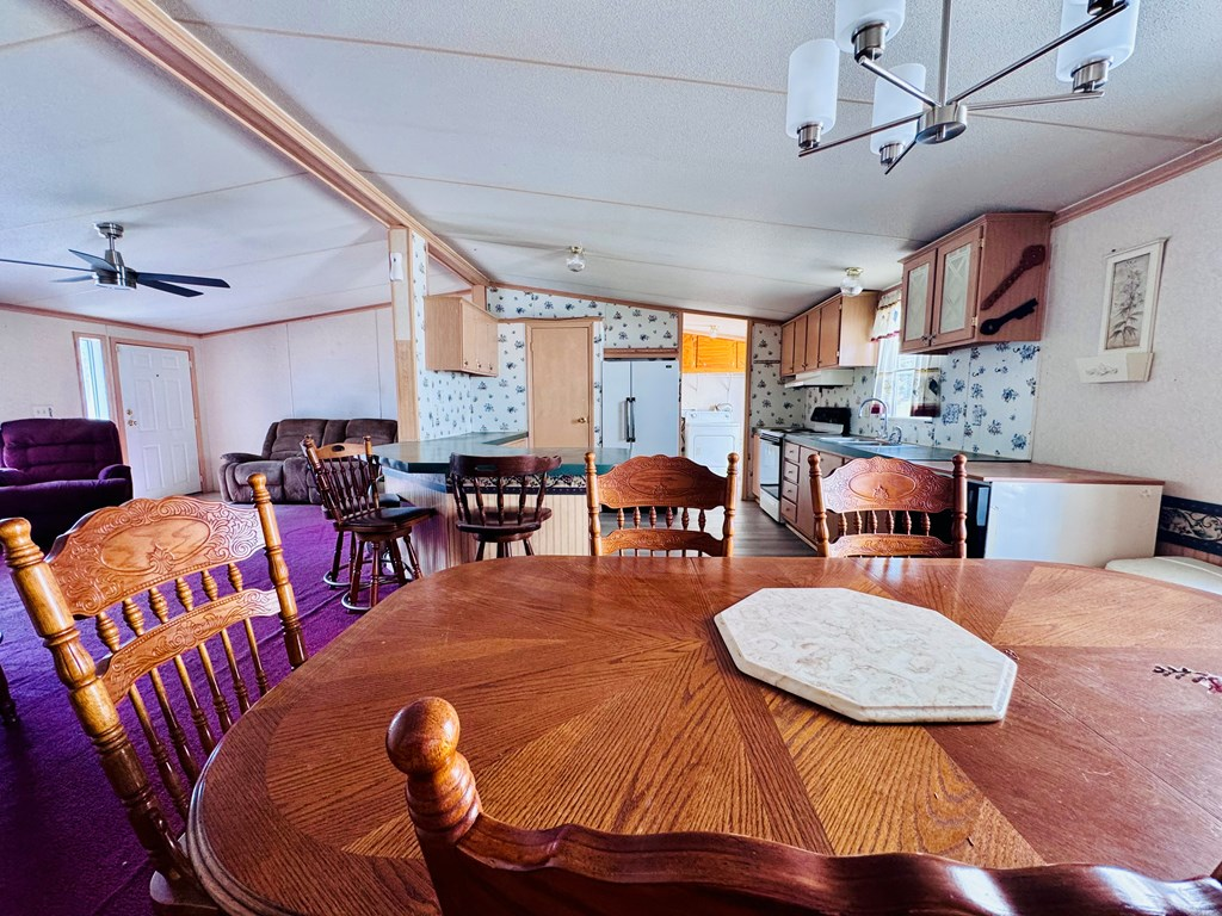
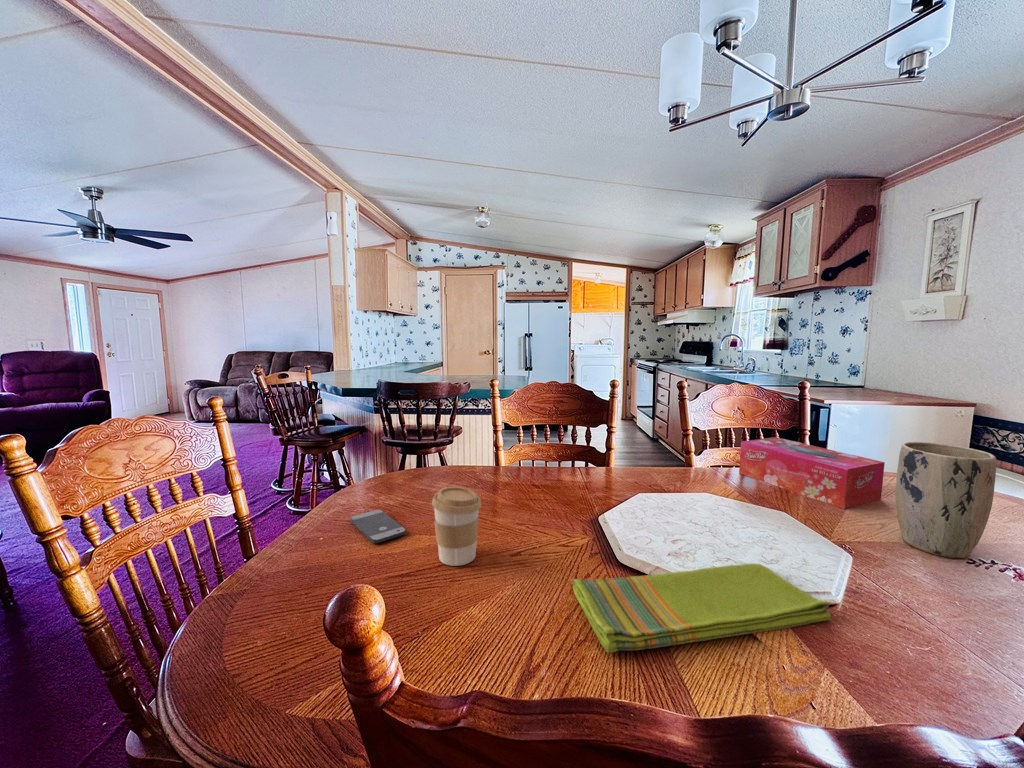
+ tissue box [738,436,886,510]
+ dish towel [572,562,831,654]
+ smartphone [349,509,407,544]
+ coffee cup [431,486,482,567]
+ plant pot [895,441,997,559]
